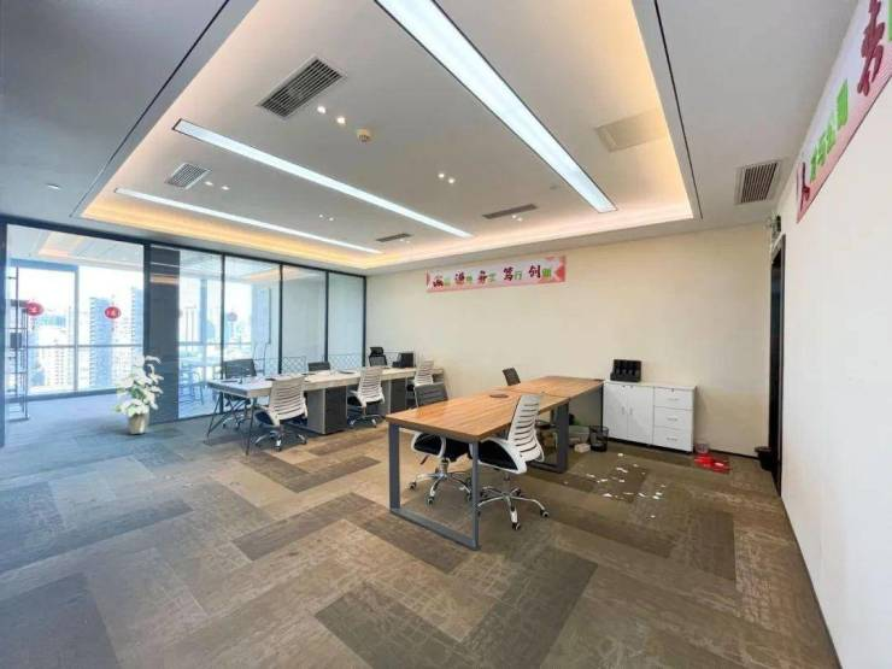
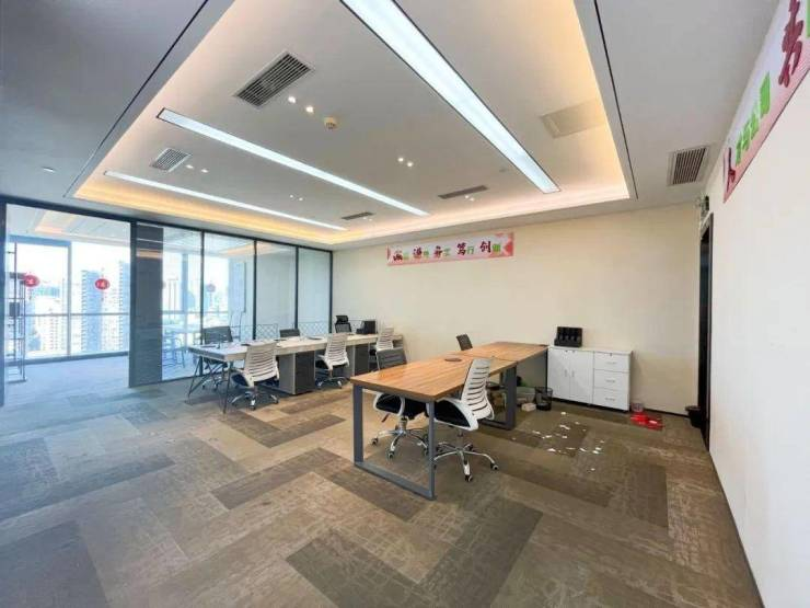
- indoor plant [110,350,164,435]
